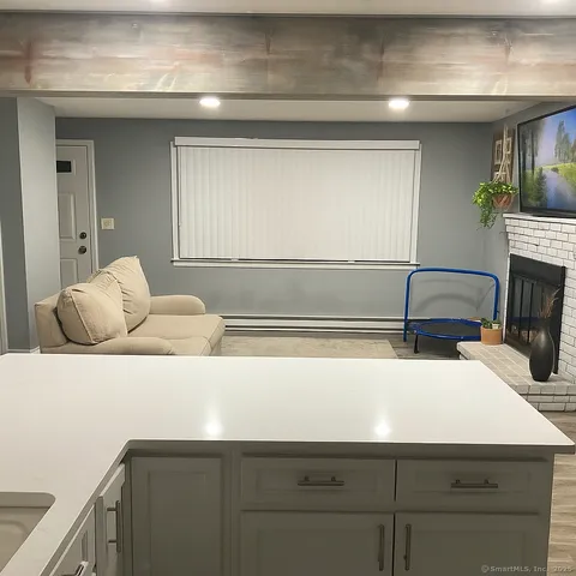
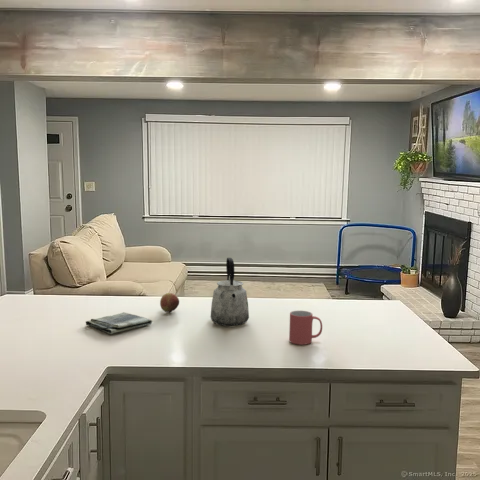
+ mug [288,310,323,346]
+ apple [159,292,180,313]
+ kettle [210,257,250,327]
+ dish towel [85,311,153,335]
